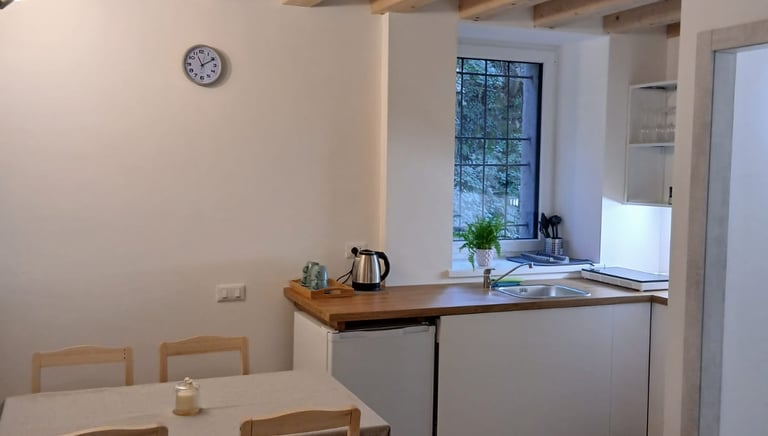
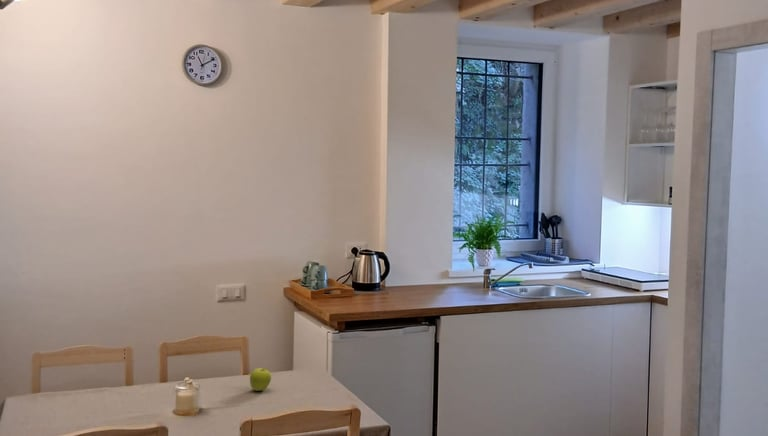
+ fruit [249,367,272,392]
